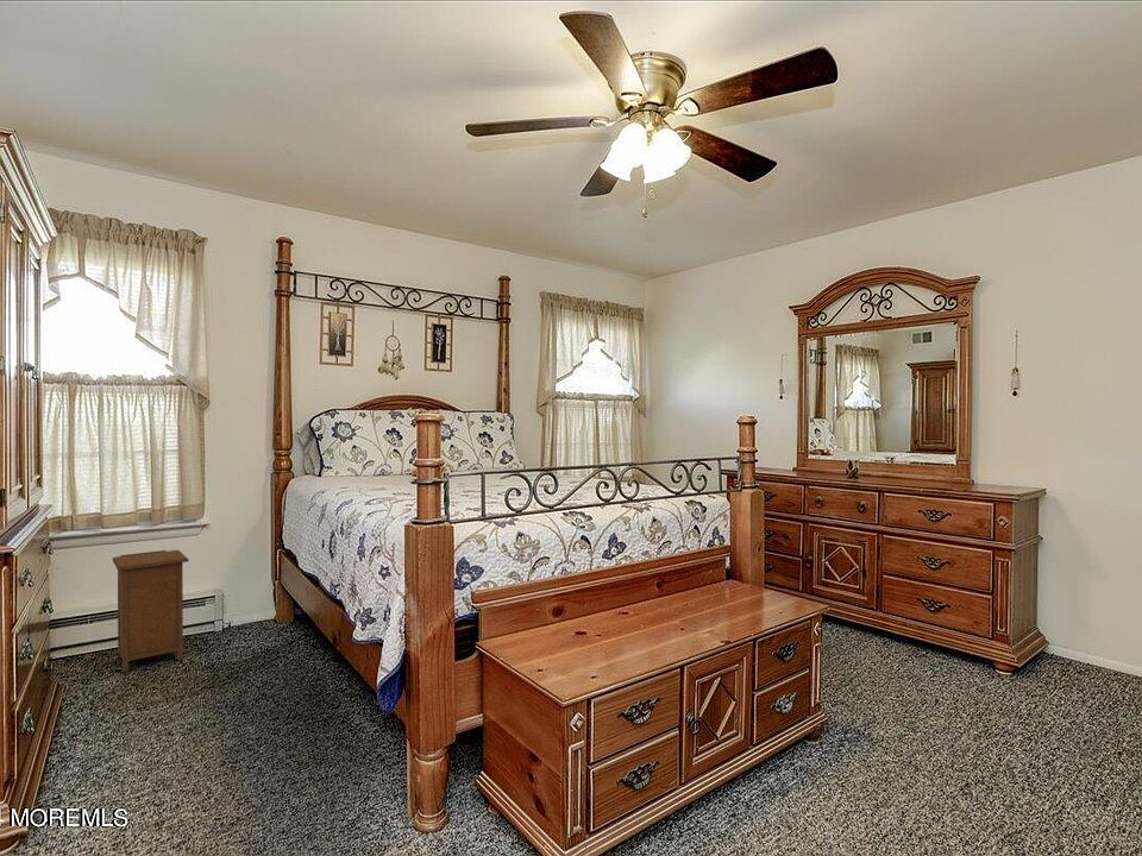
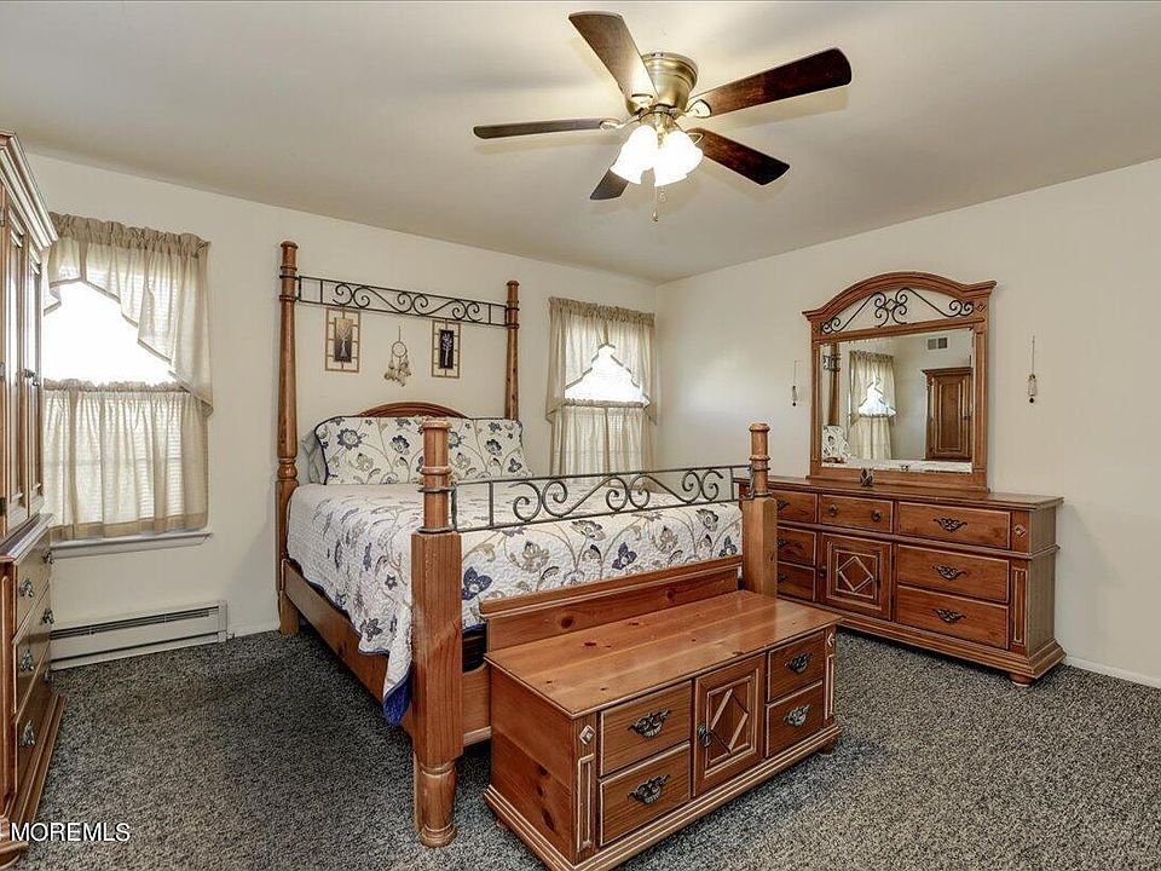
- nightstand [112,549,189,673]
